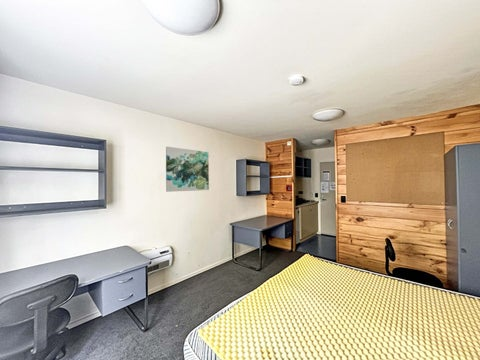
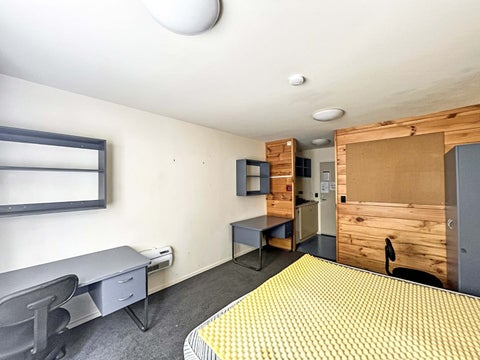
- wall art [165,146,210,193]
